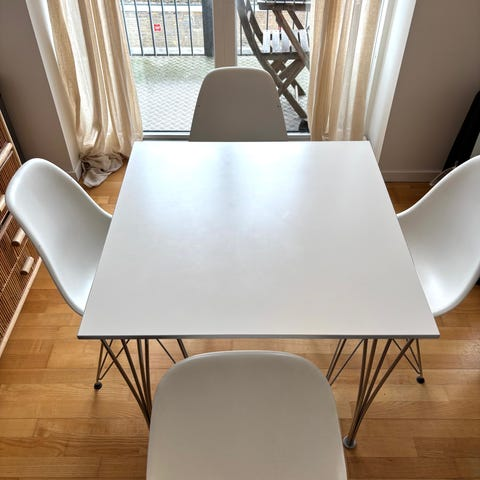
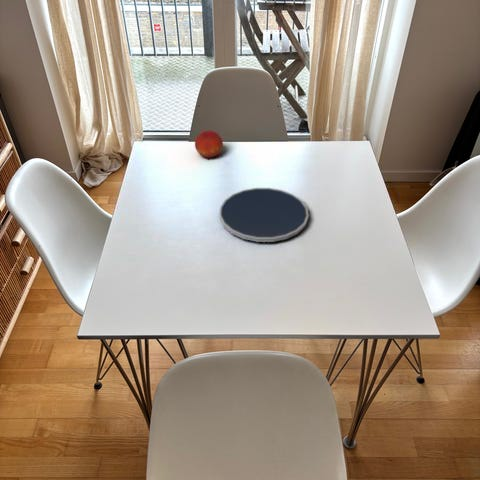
+ fruit [194,130,224,160]
+ plate [218,187,309,243]
